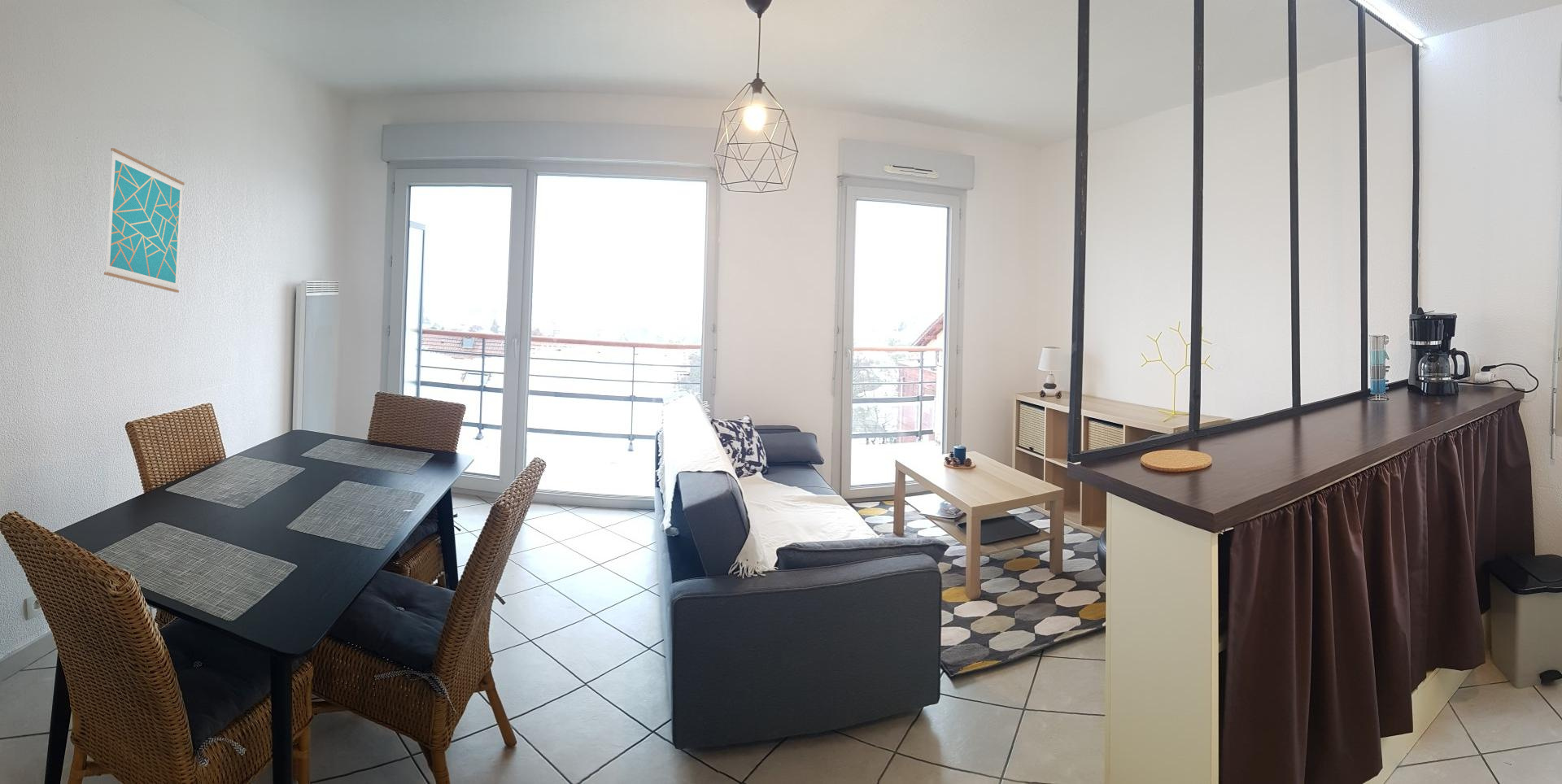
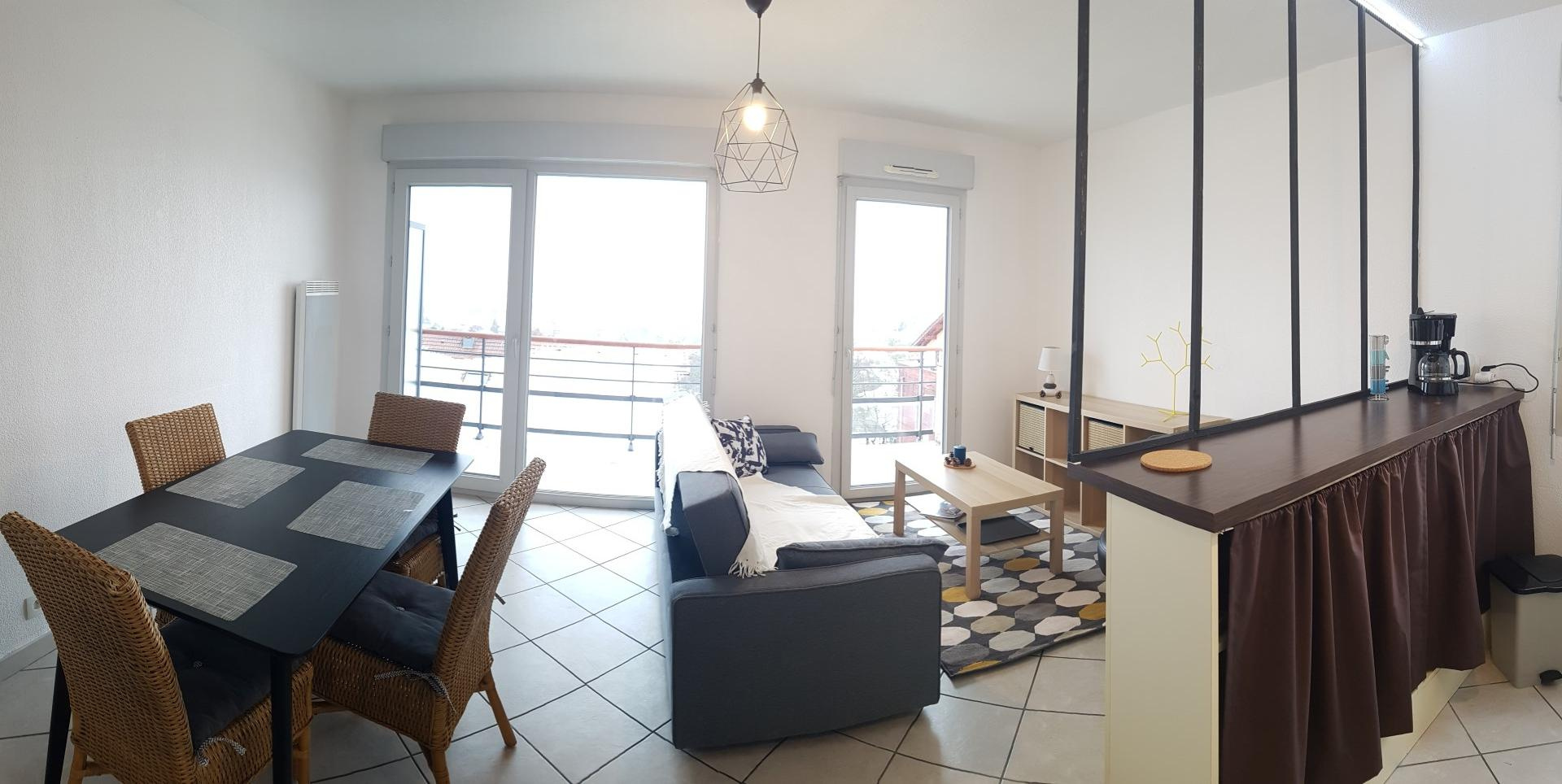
- wall art [103,147,185,294]
